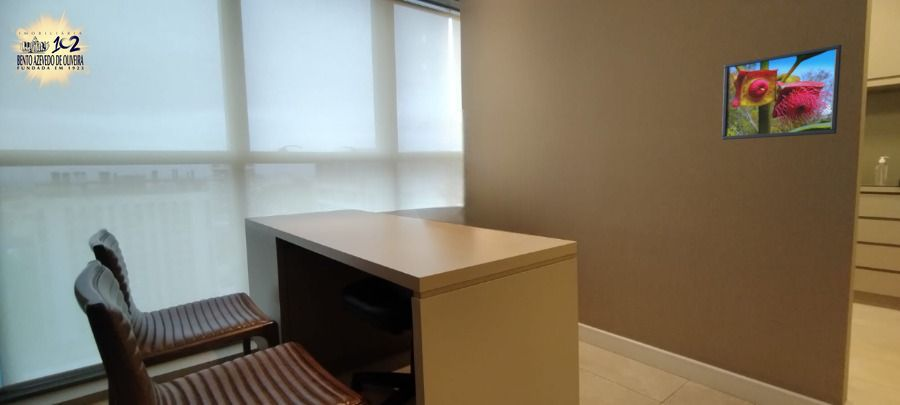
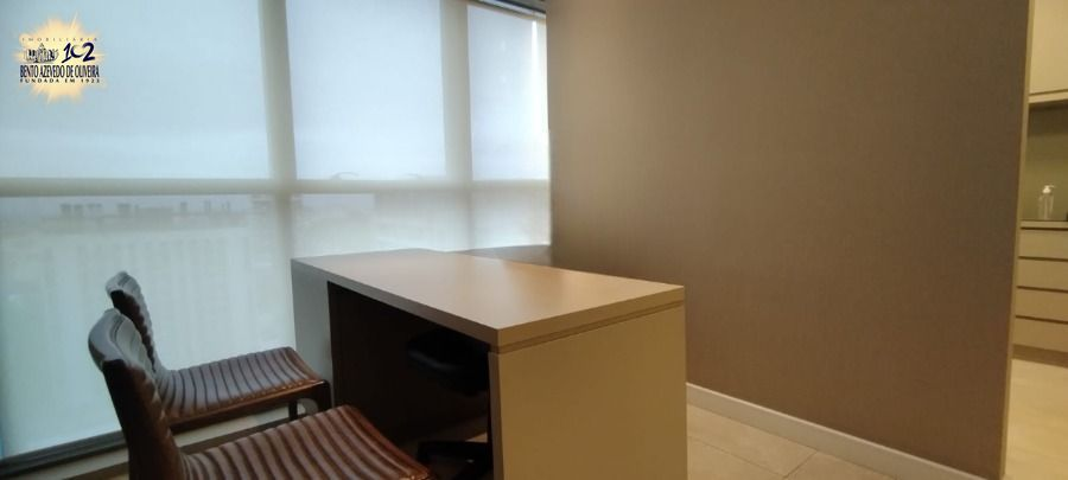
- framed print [721,43,843,141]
